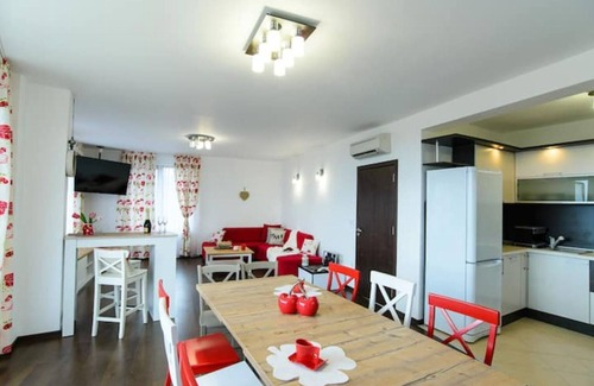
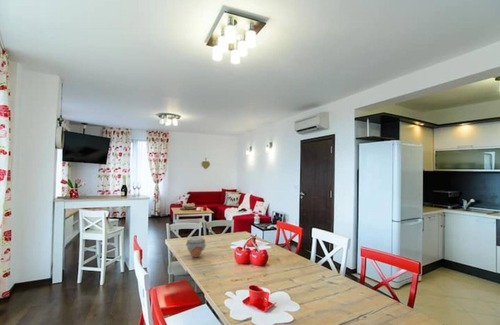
+ jar [185,236,207,259]
